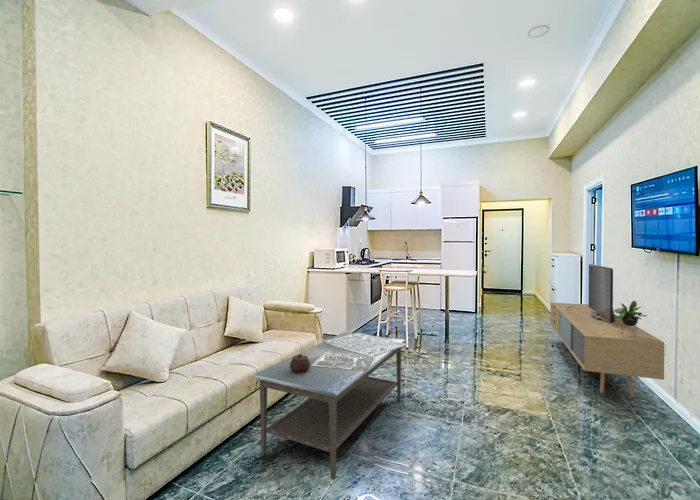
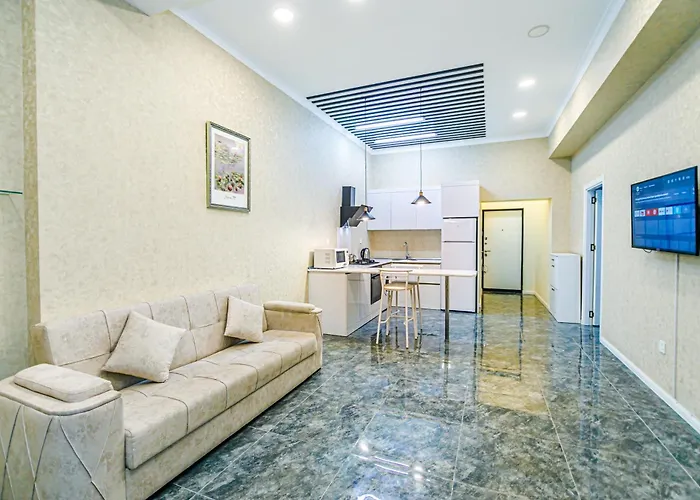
- coffee table [252,331,408,481]
- media console [550,263,665,398]
